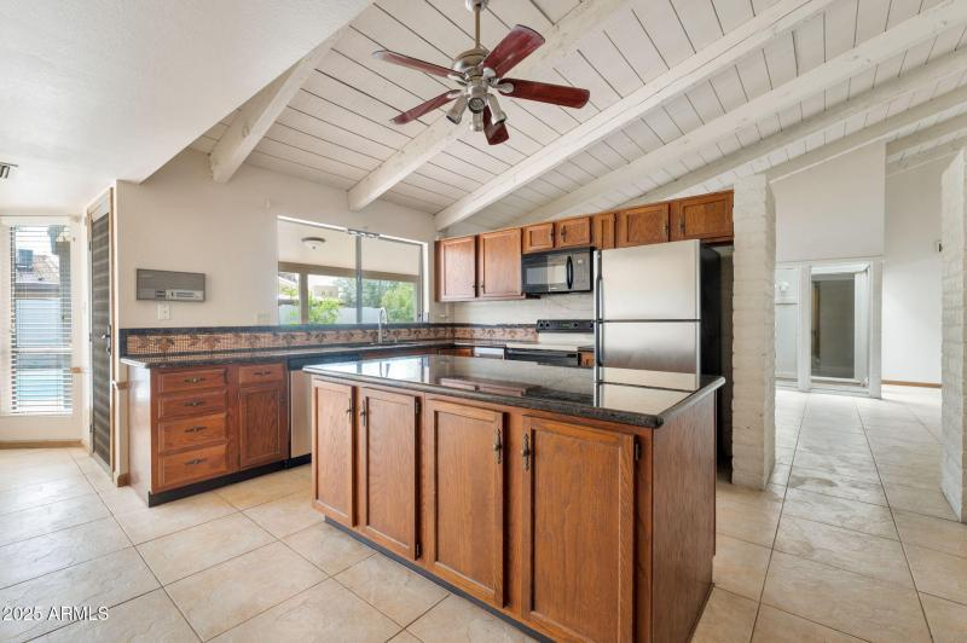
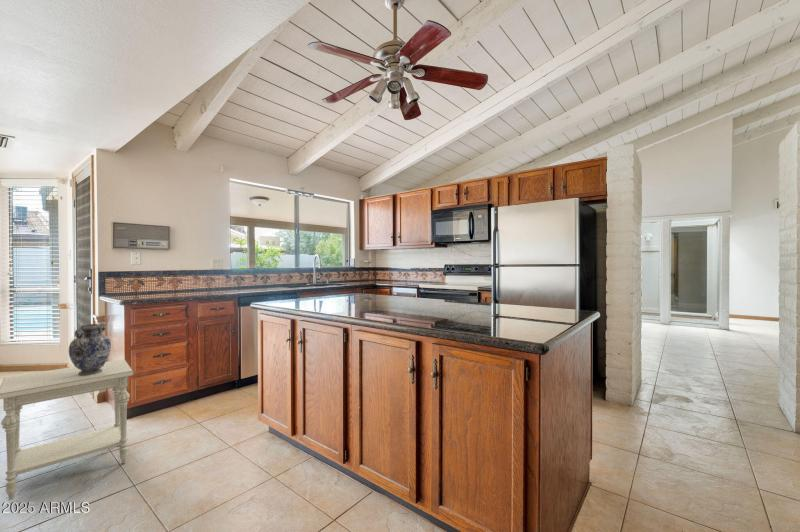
+ decorative vase [68,322,112,375]
+ side table [0,358,135,501]
